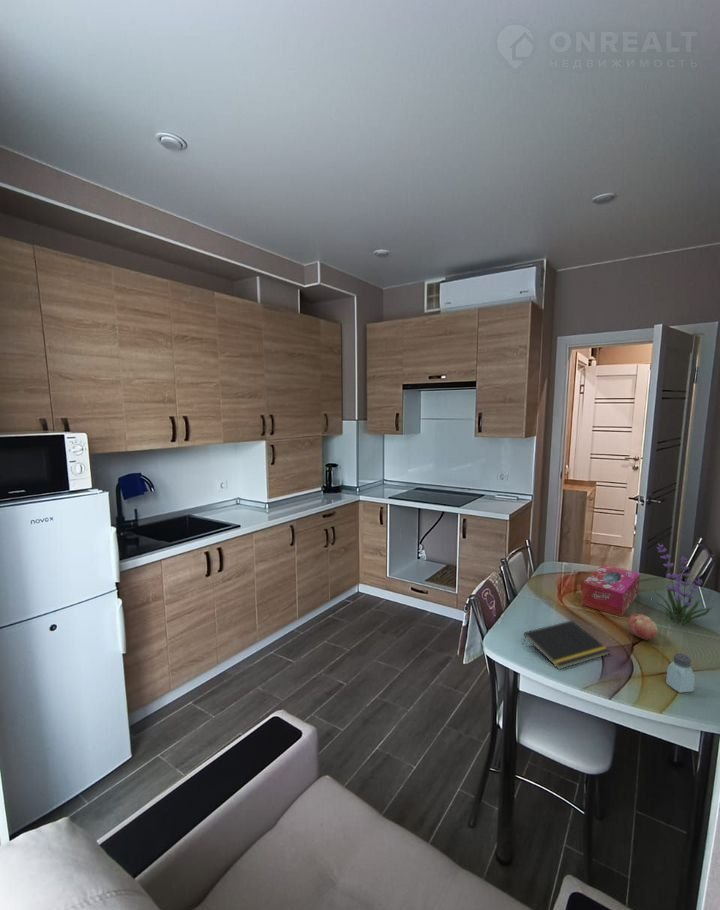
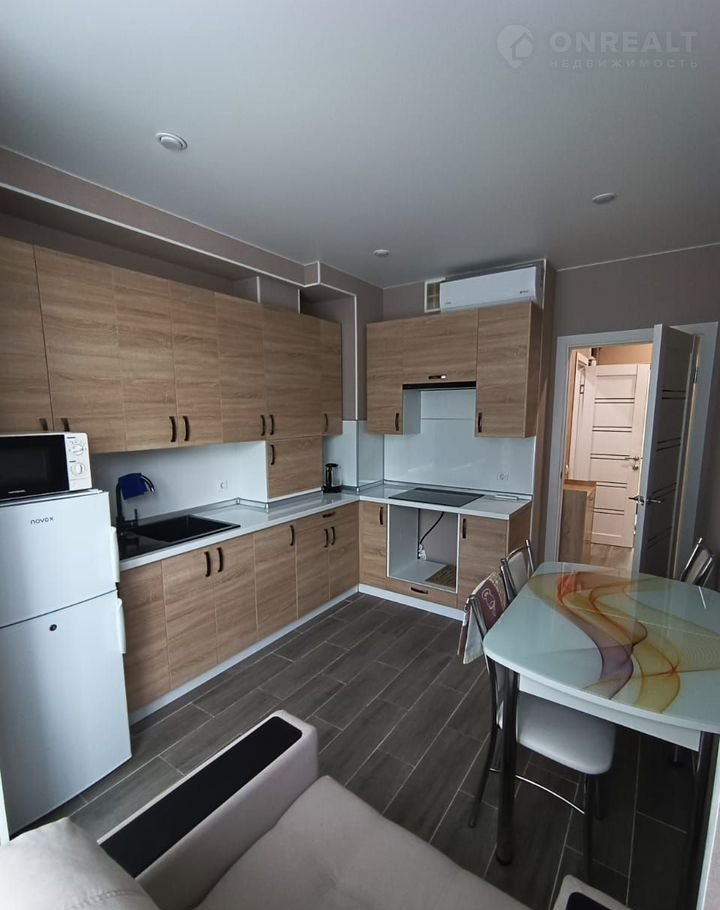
- notepad [521,620,611,670]
- tissue box [580,564,641,618]
- plant [653,543,713,626]
- saltshaker [665,652,696,694]
- fruit [627,613,659,641]
